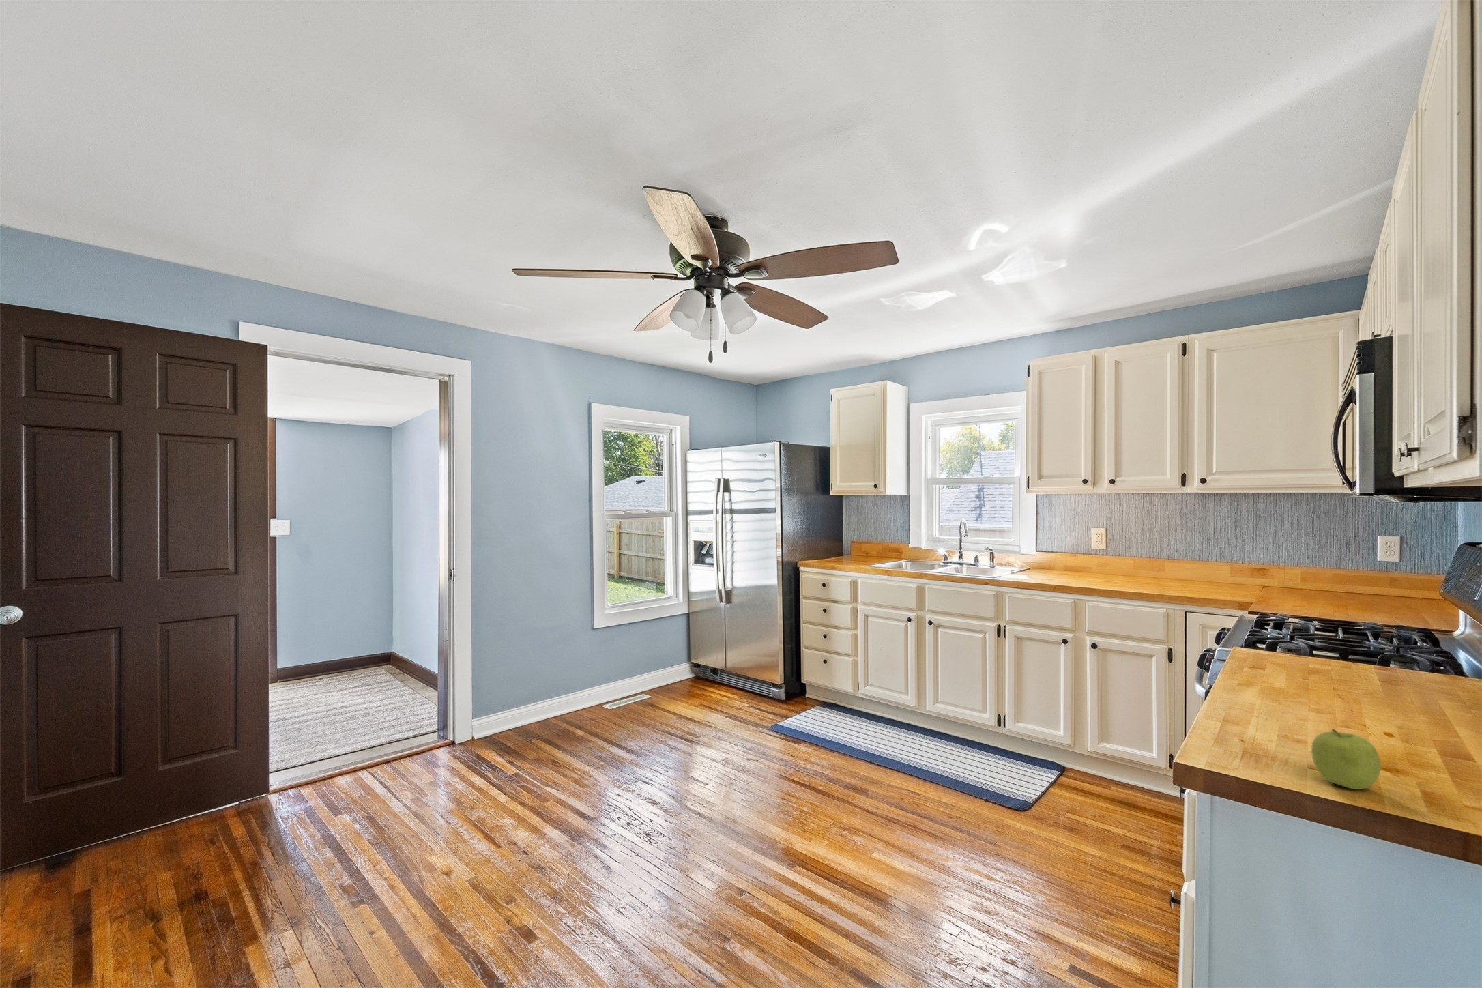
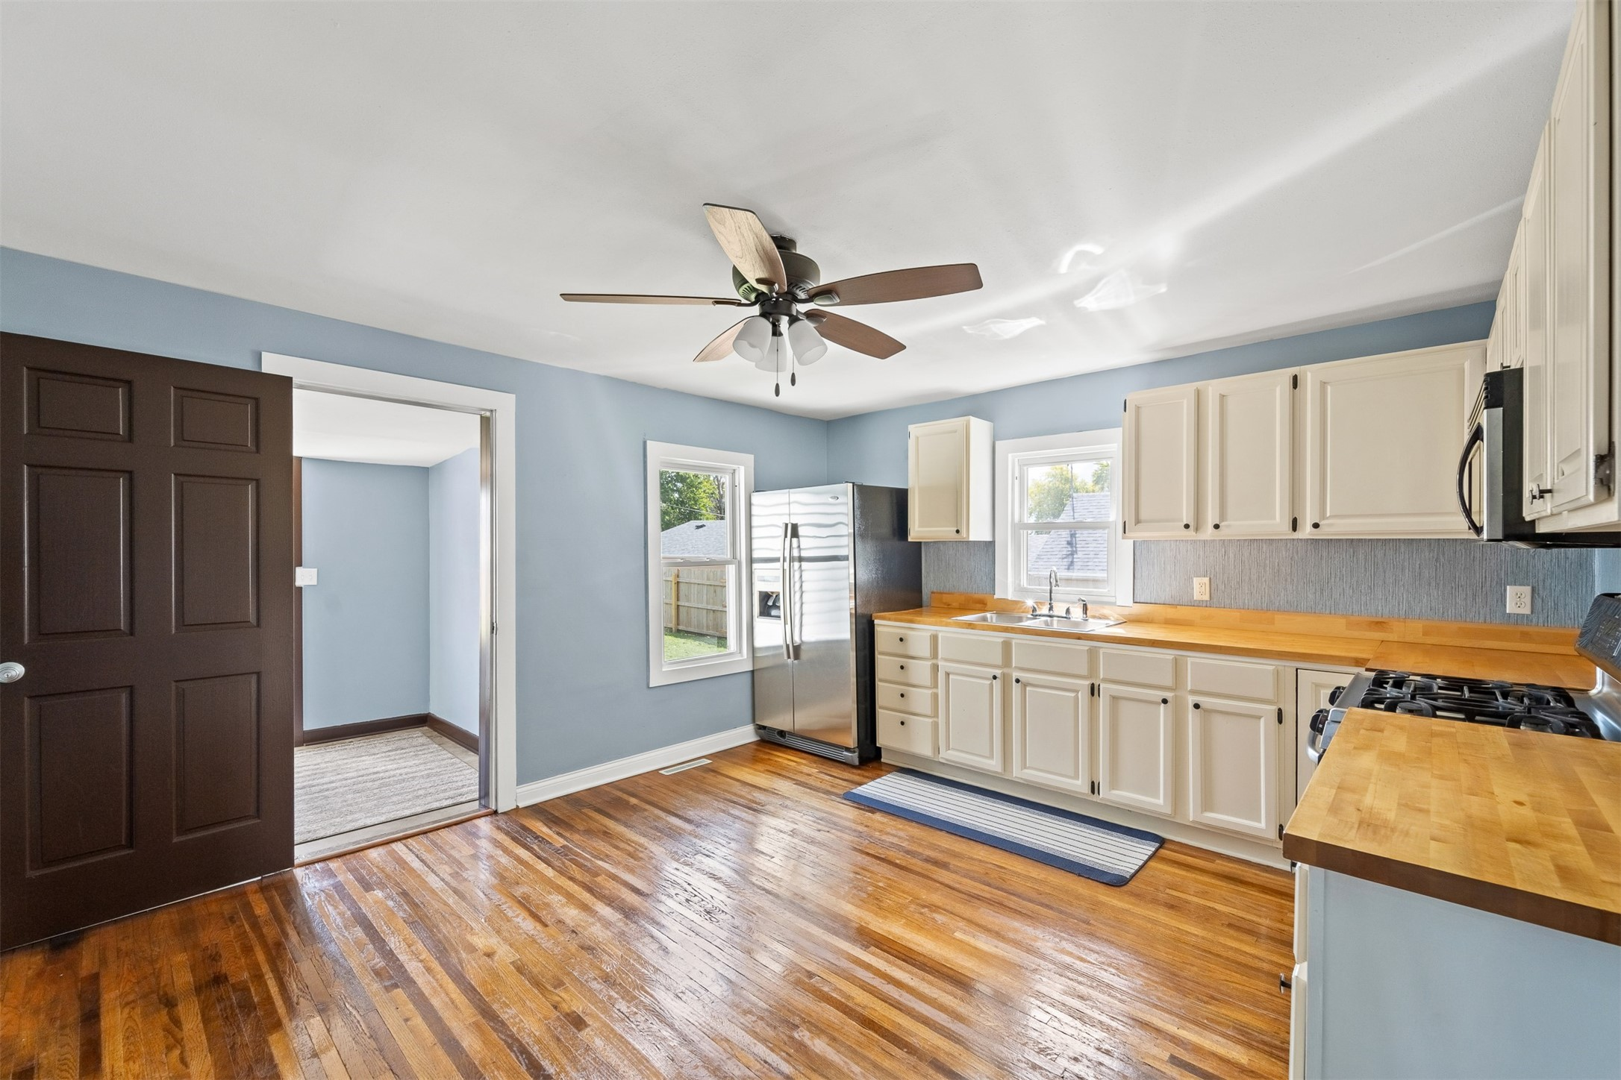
- fruit [1311,728,1382,791]
